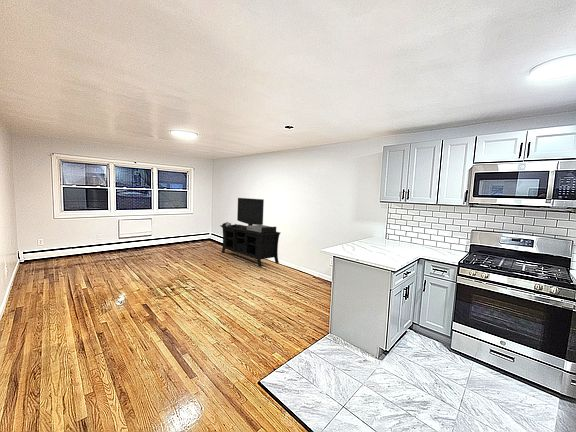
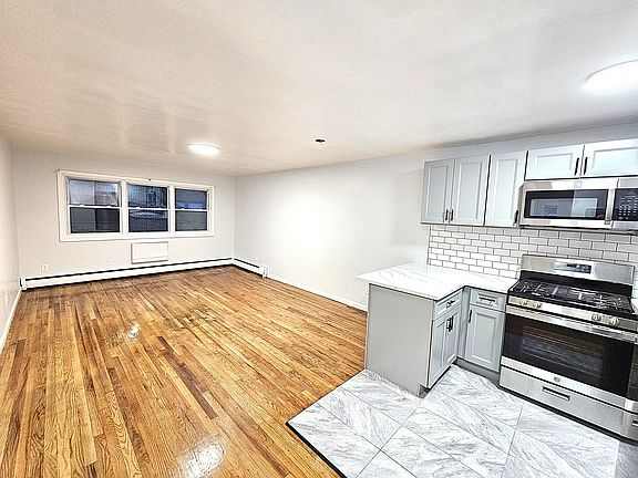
- media console [219,197,281,268]
